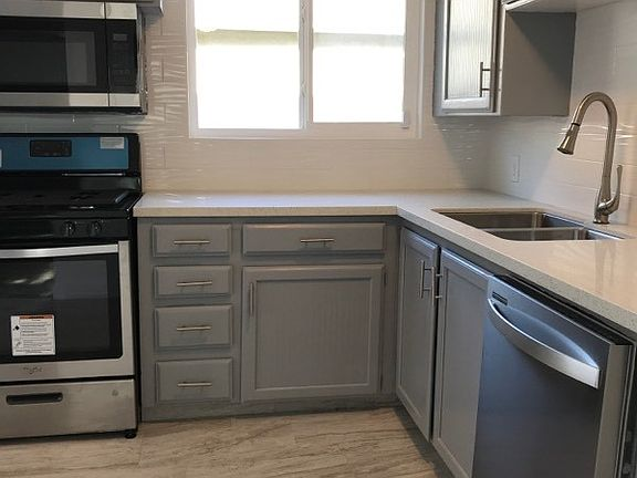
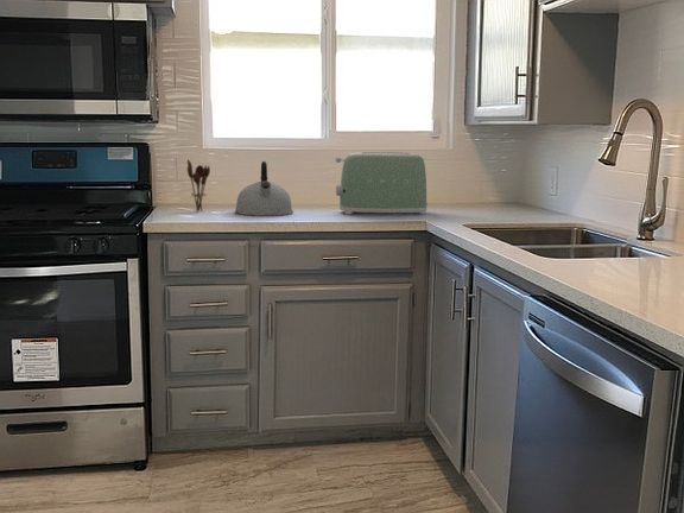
+ kettle [234,160,294,217]
+ utensil holder [186,159,211,213]
+ toaster [335,151,429,216]
